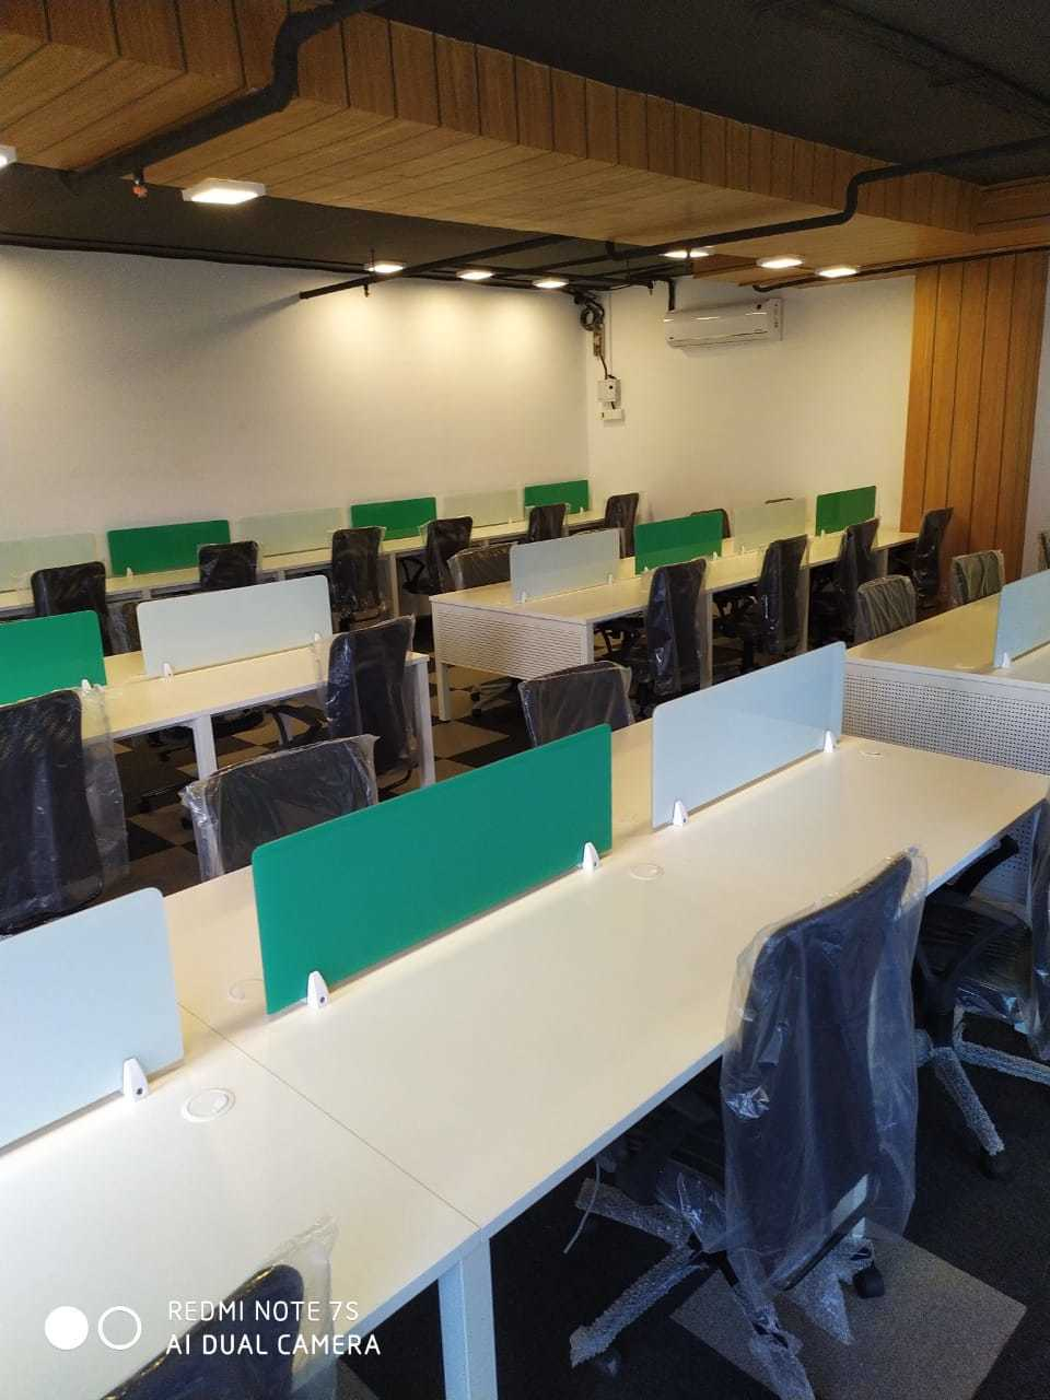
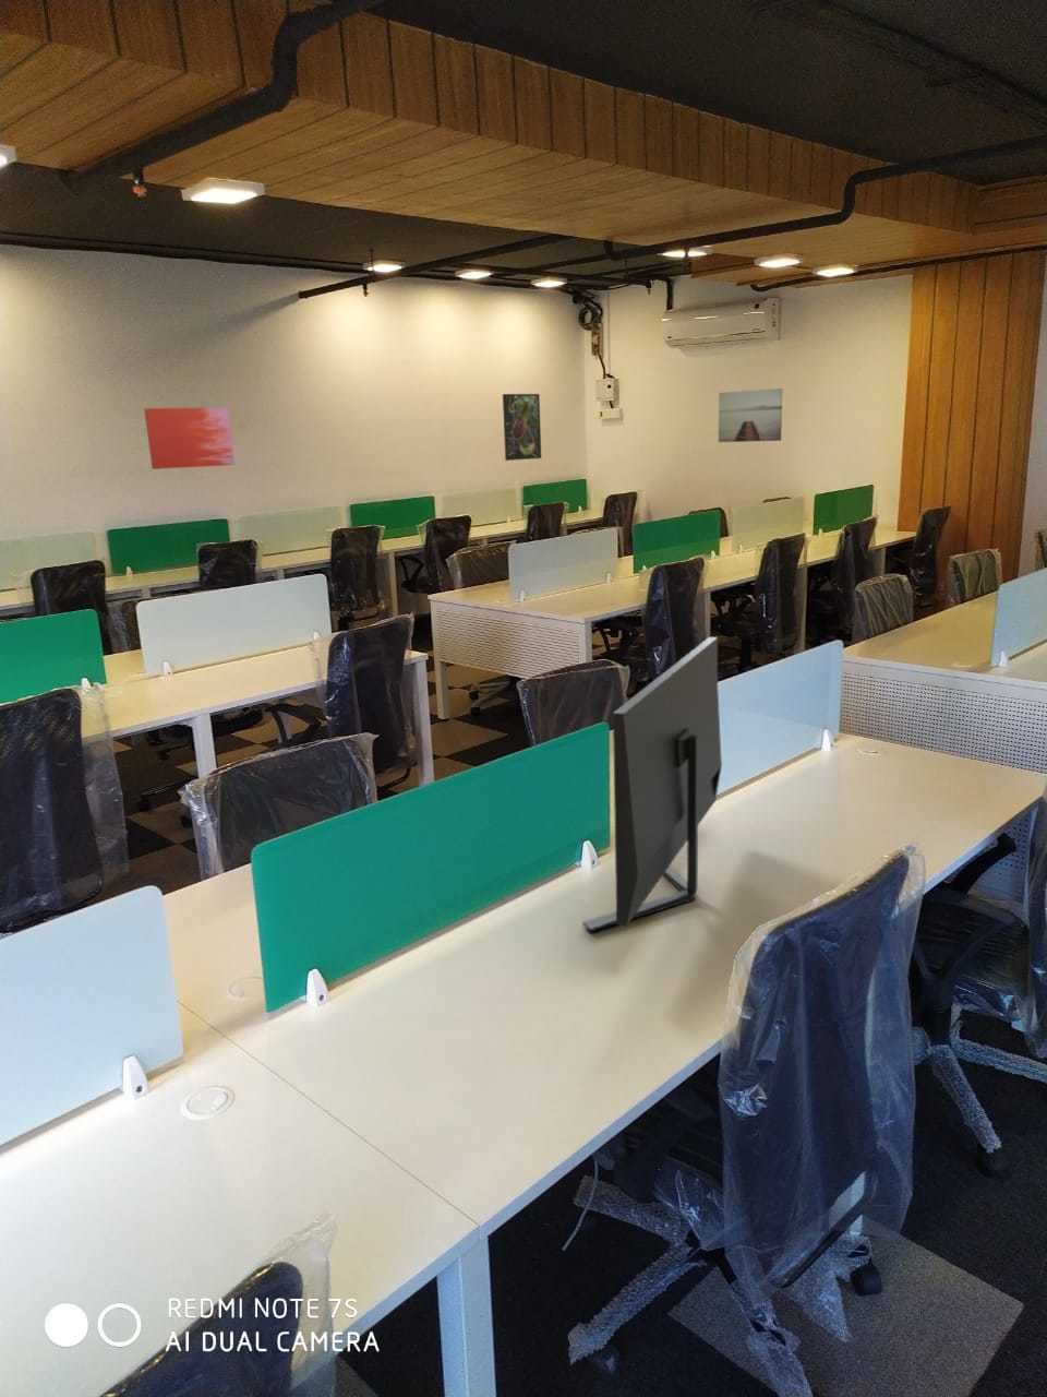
+ wall art [718,387,783,443]
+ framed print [502,393,542,462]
+ monitor [582,636,723,932]
+ wall art [143,406,235,471]
